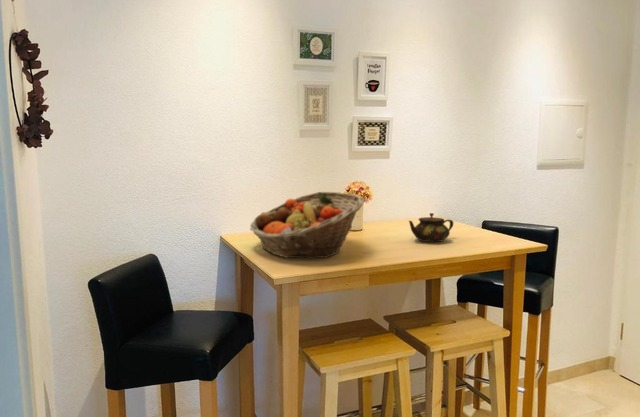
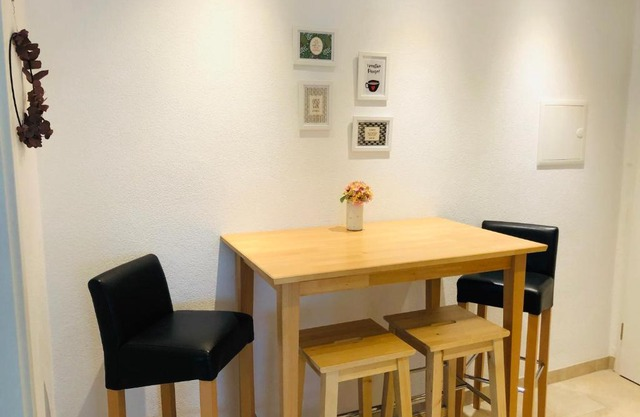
- fruit basket [249,191,365,260]
- teapot [408,212,454,243]
